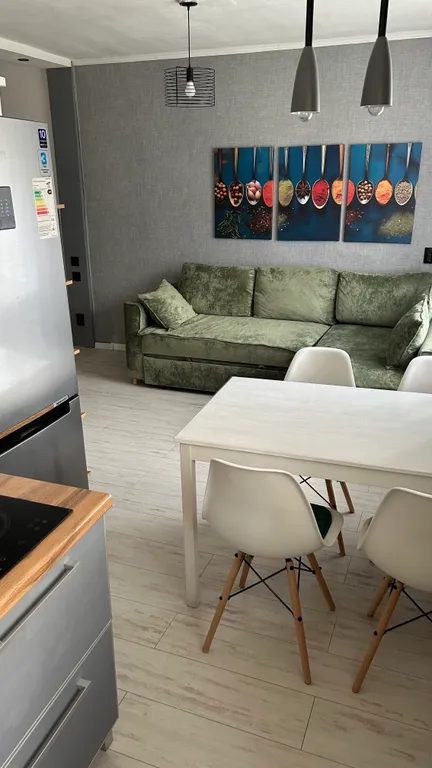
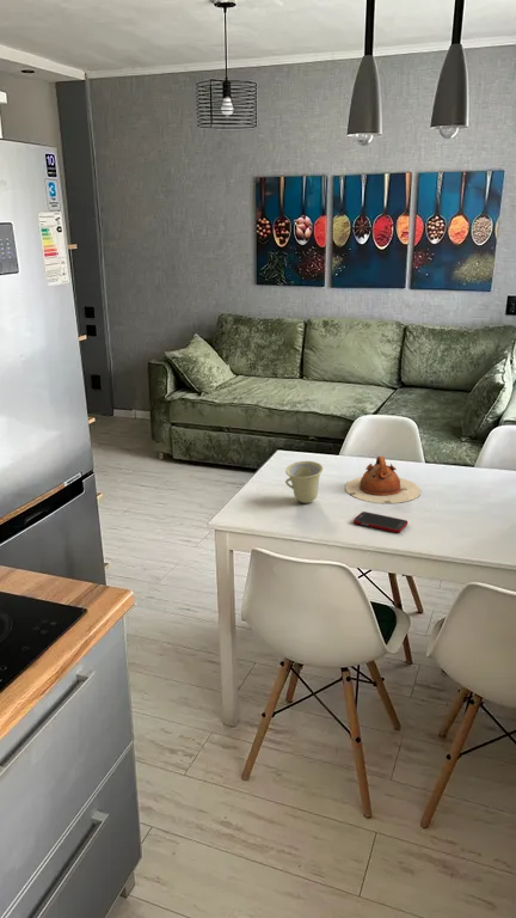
+ cell phone [352,510,408,533]
+ cup [284,460,324,504]
+ teapot [344,455,422,504]
